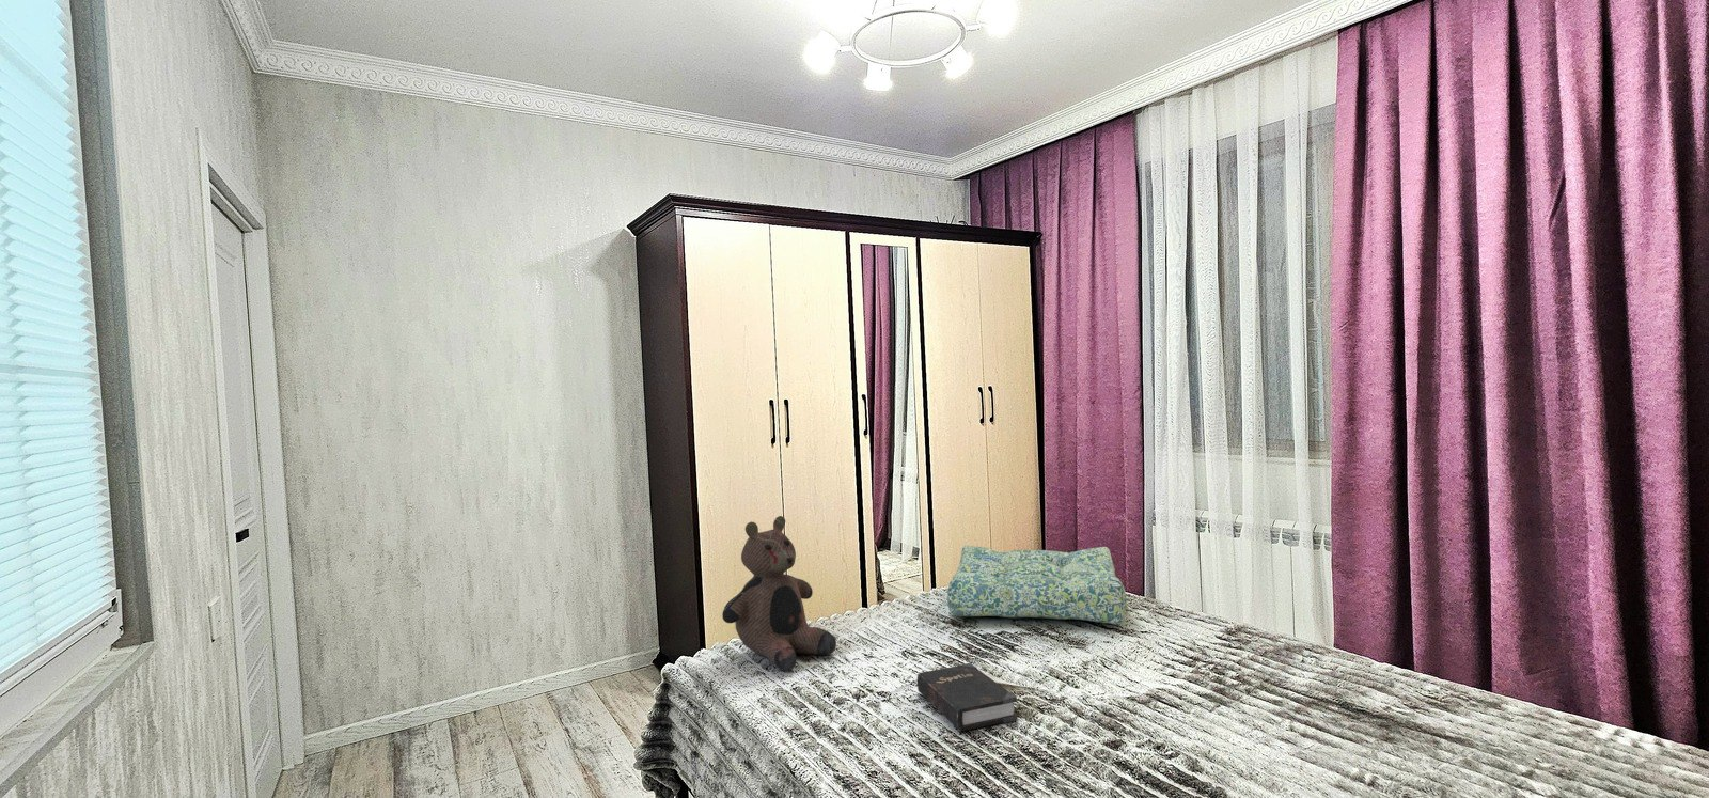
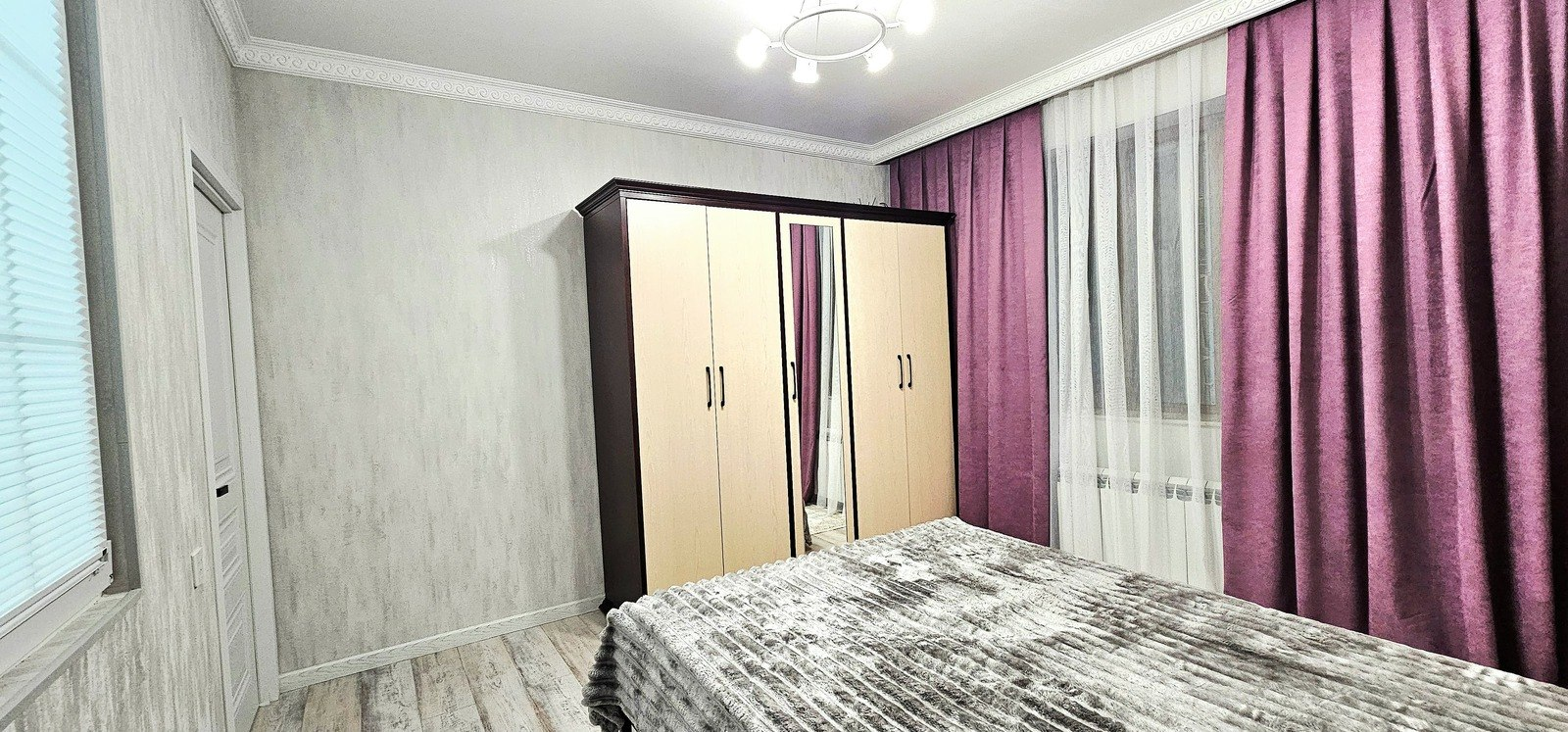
- hardback book [917,663,1019,732]
- teddy bear [722,515,837,672]
- seat cushion [946,544,1128,626]
